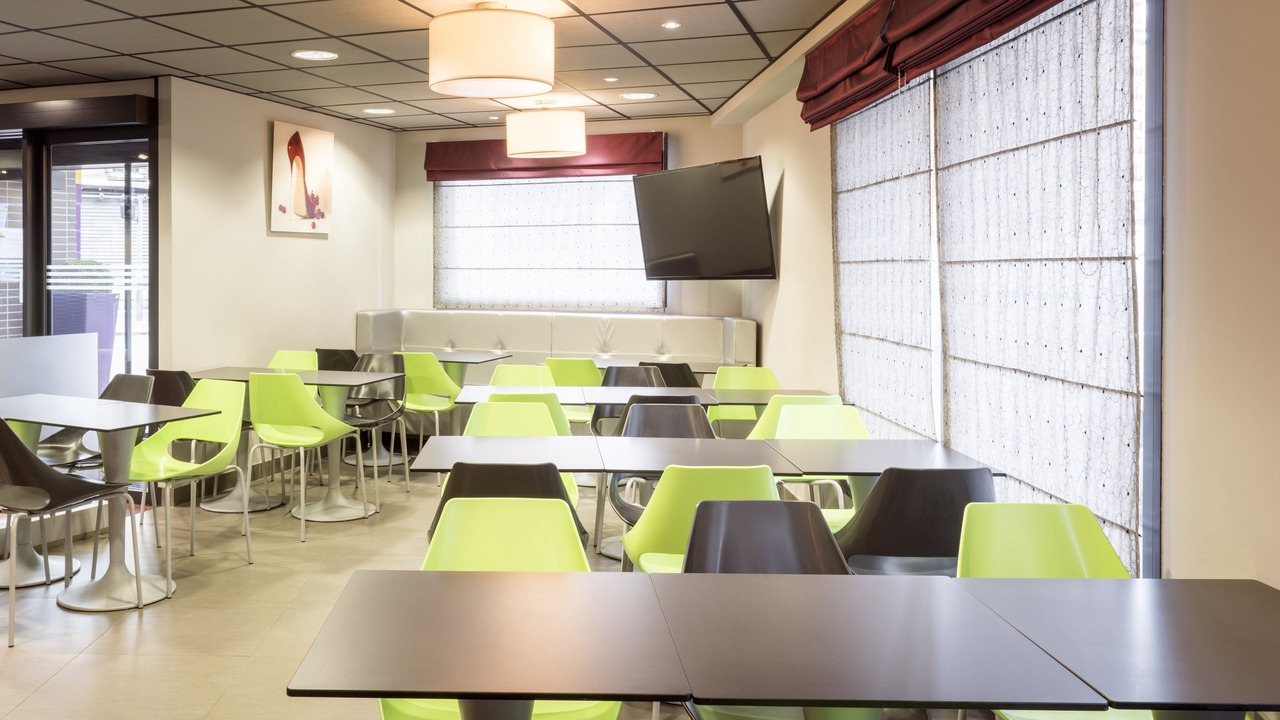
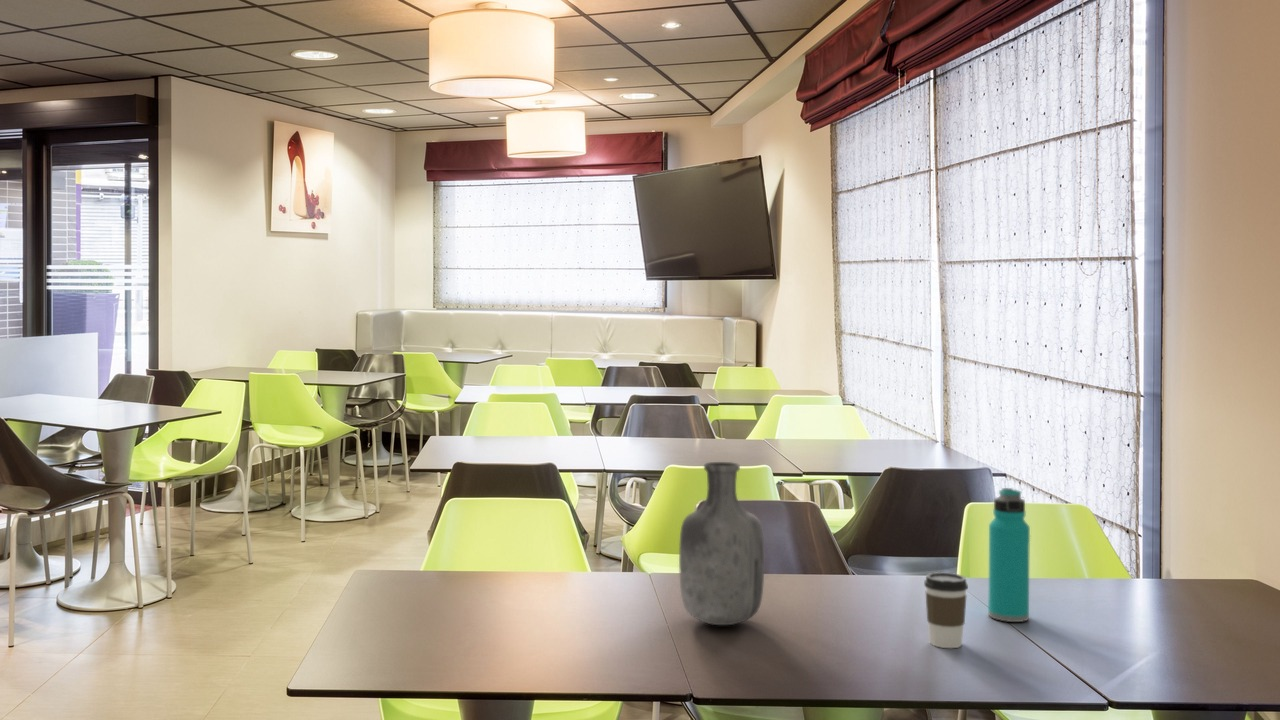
+ water bottle [987,487,1031,623]
+ vase [678,461,765,626]
+ coffee cup [923,571,969,649]
